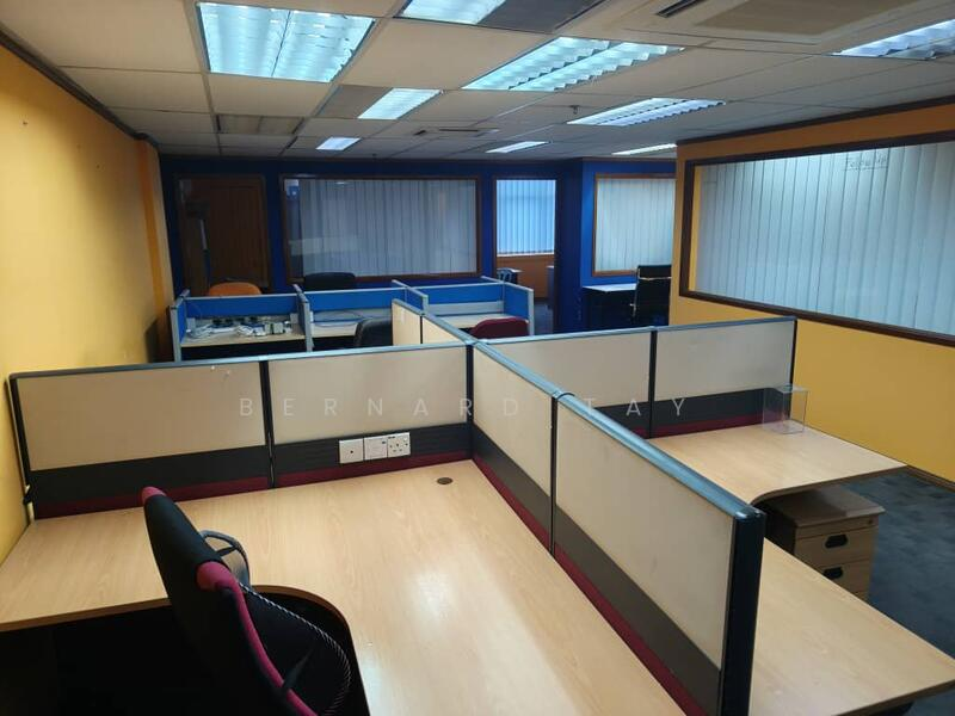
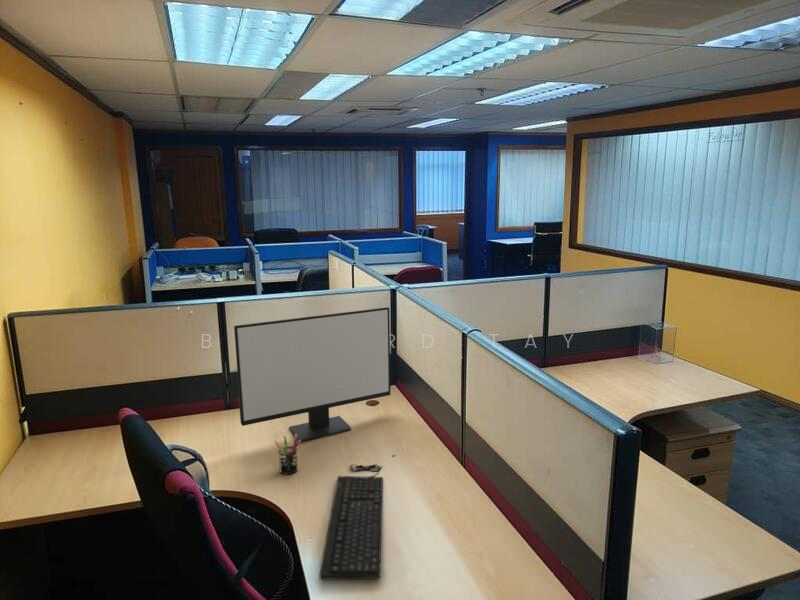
+ keyboard [318,454,397,581]
+ pen holder [273,434,302,475]
+ computer monitor [233,306,391,442]
